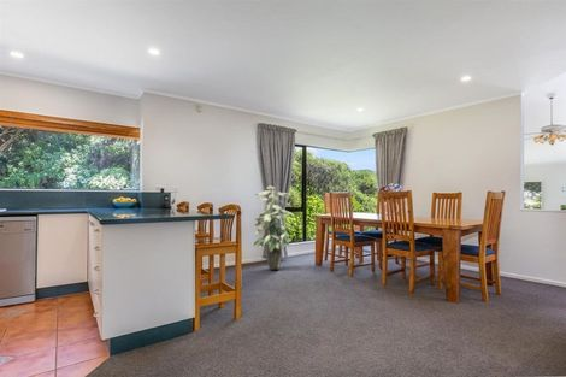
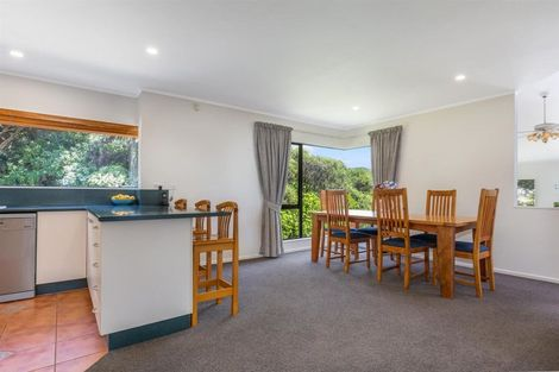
- indoor plant [252,185,295,271]
